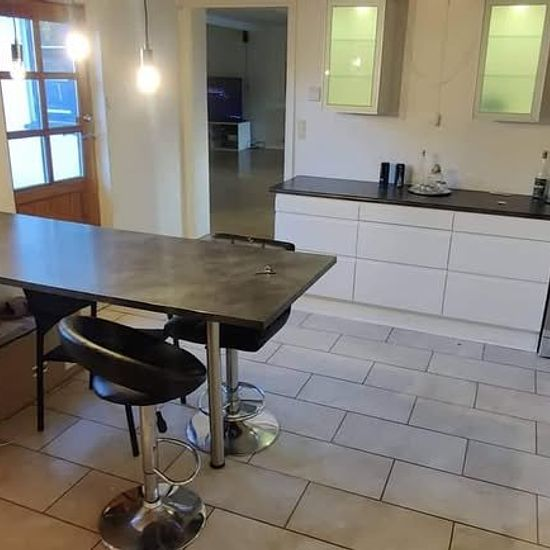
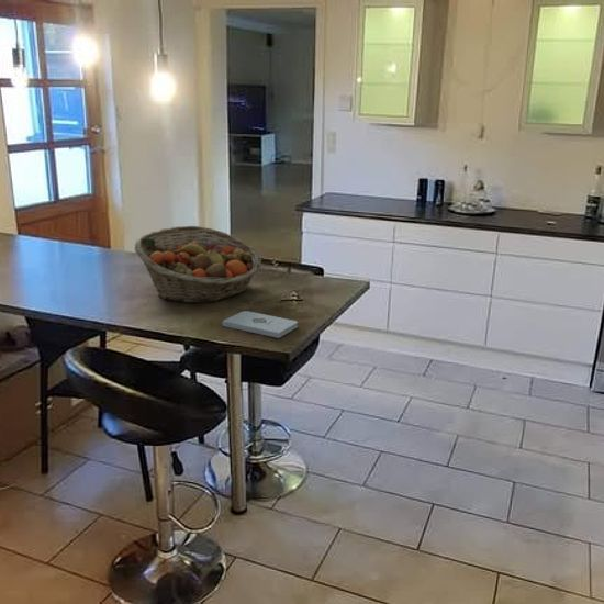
+ fruit basket [133,225,262,304]
+ notepad [222,310,299,339]
